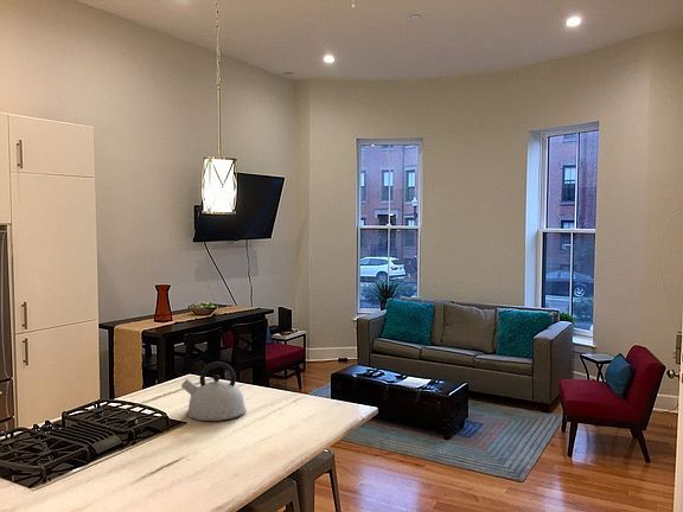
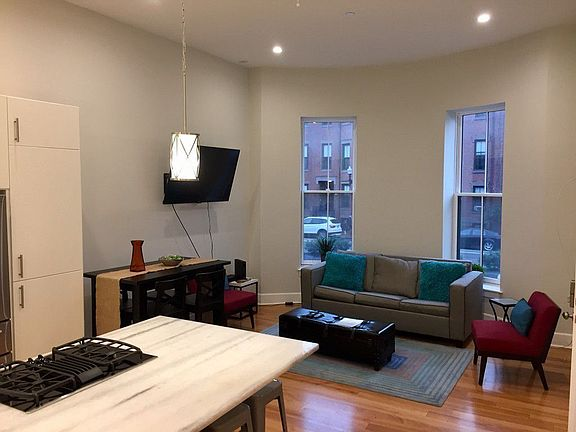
- kettle [180,360,248,422]
